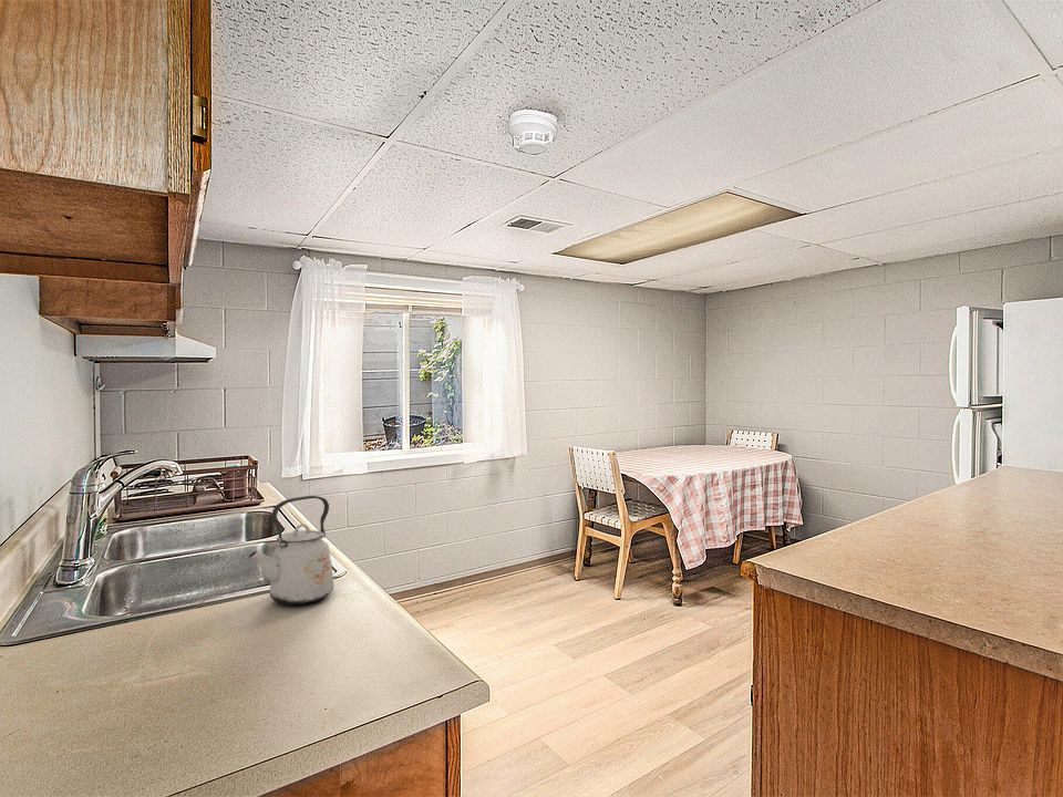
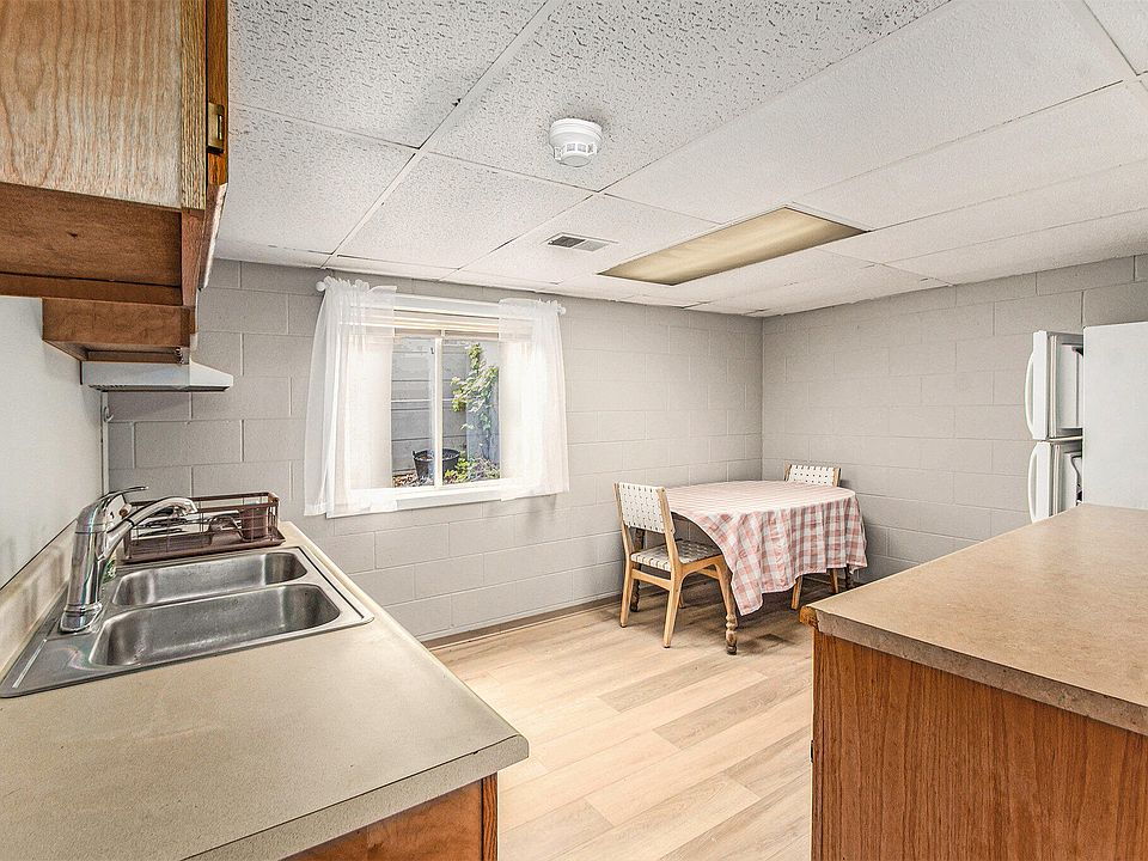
- kettle [248,495,336,605]
